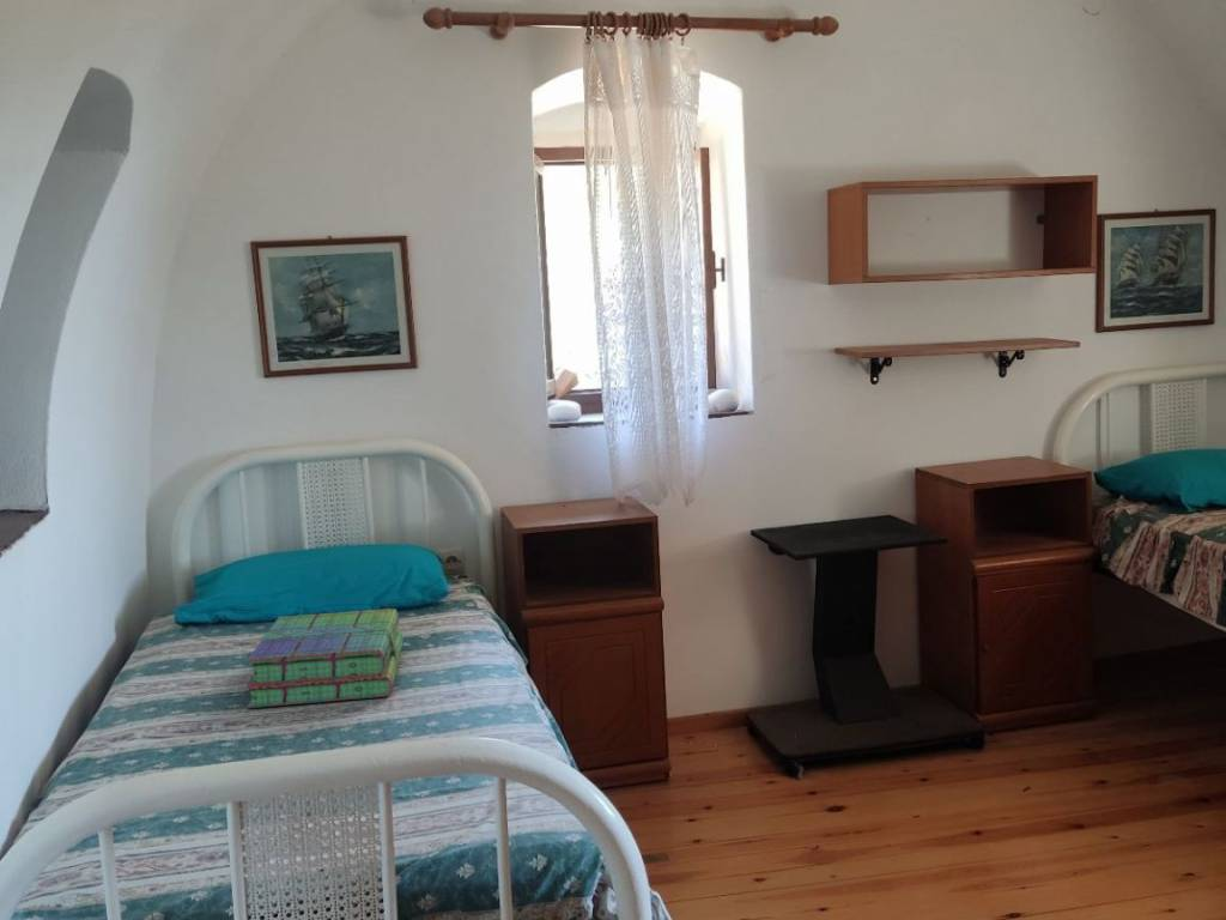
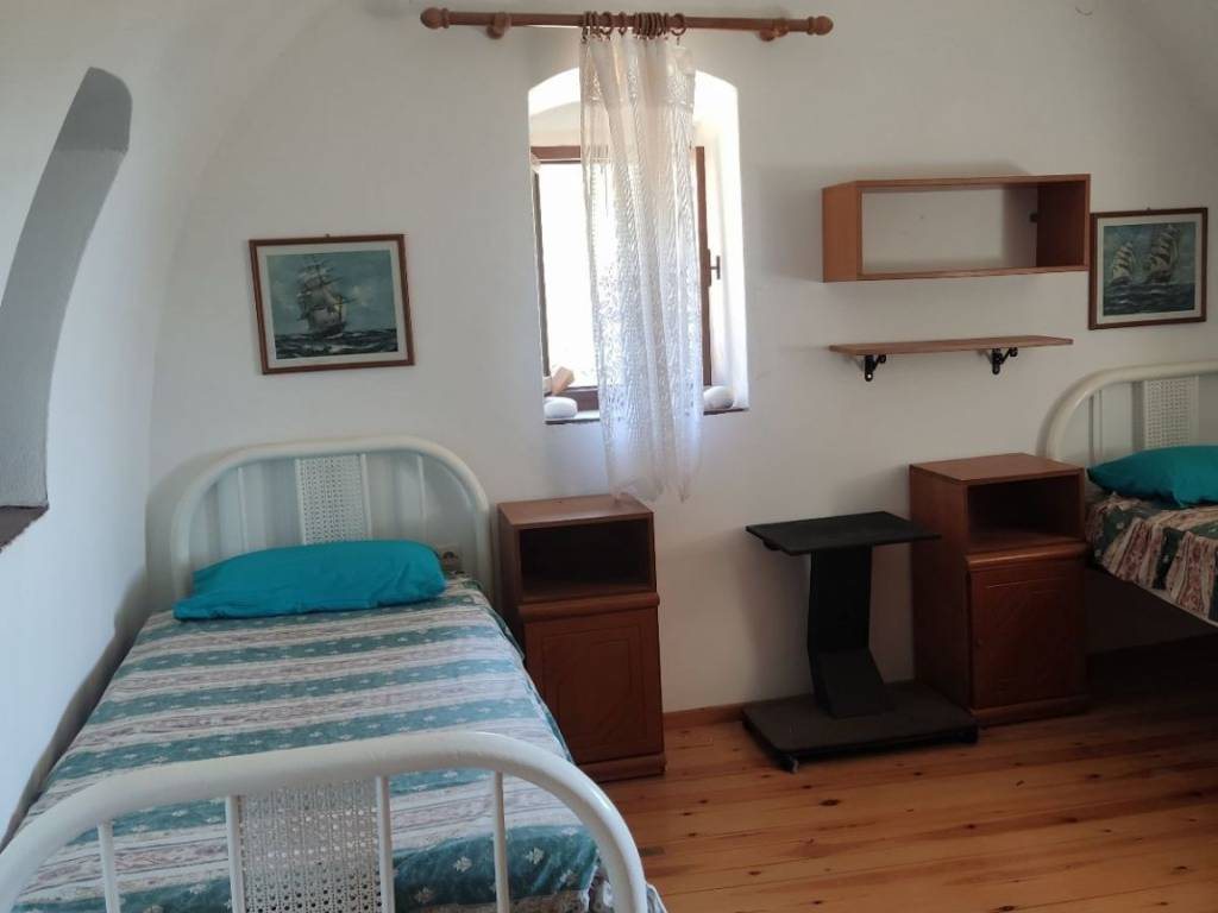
- stack of books [244,607,405,709]
